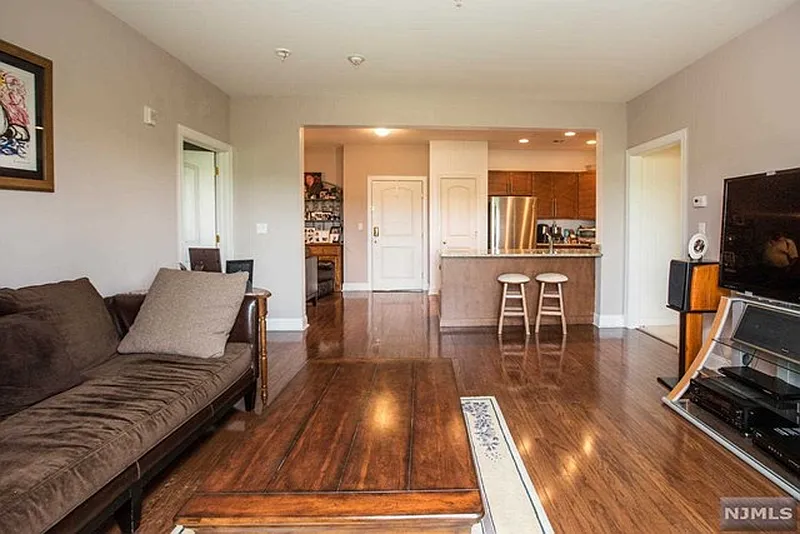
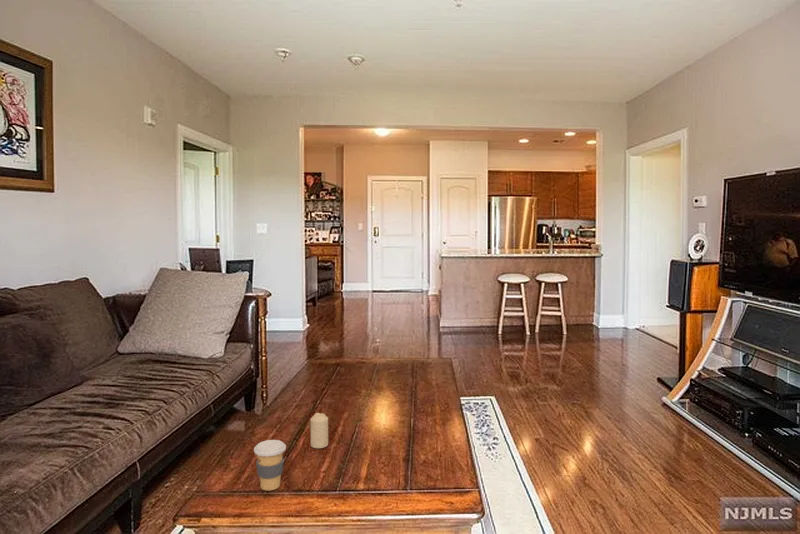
+ candle [310,412,329,449]
+ coffee cup [253,439,287,491]
